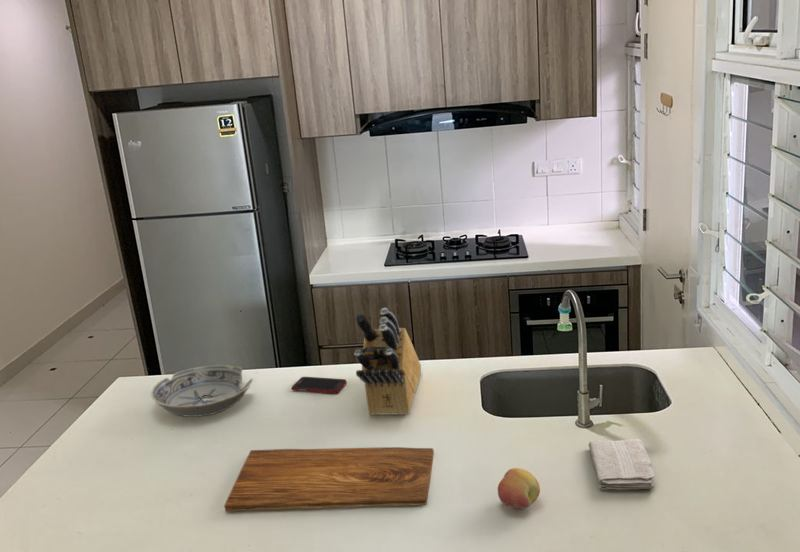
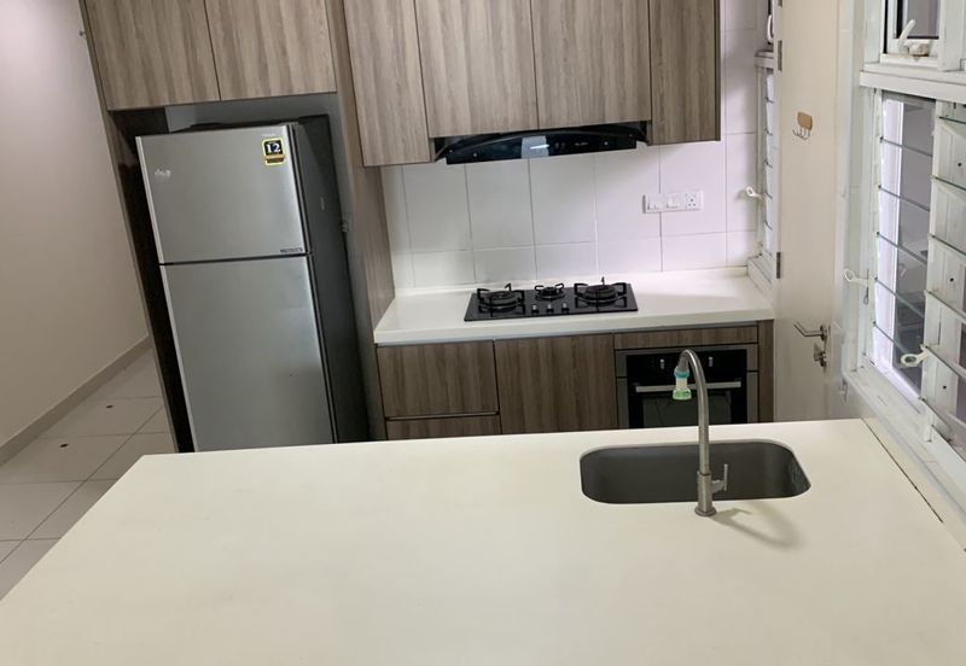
- cell phone [291,376,348,394]
- cutting board [223,446,435,512]
- washcloth [587,438,655,491]
- bowl [150,364,254,418]
- fruit [497,467,541,510]
- knife block [353,307,422,416]
